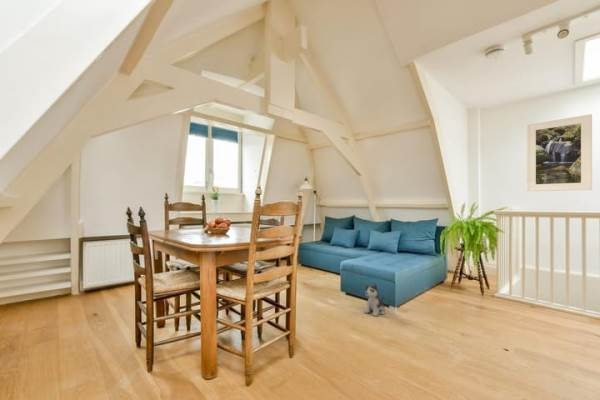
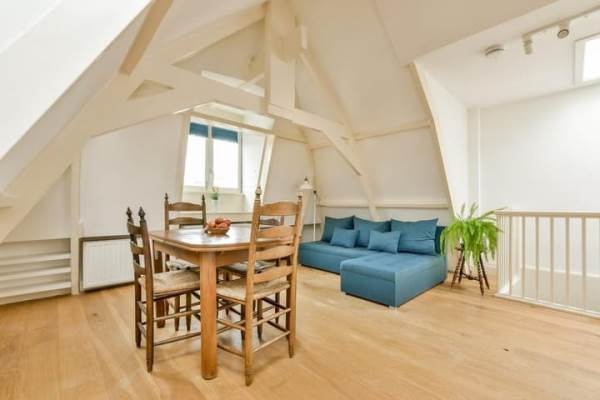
- plush toy [363,282,386,317]
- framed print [526,113,593,192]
